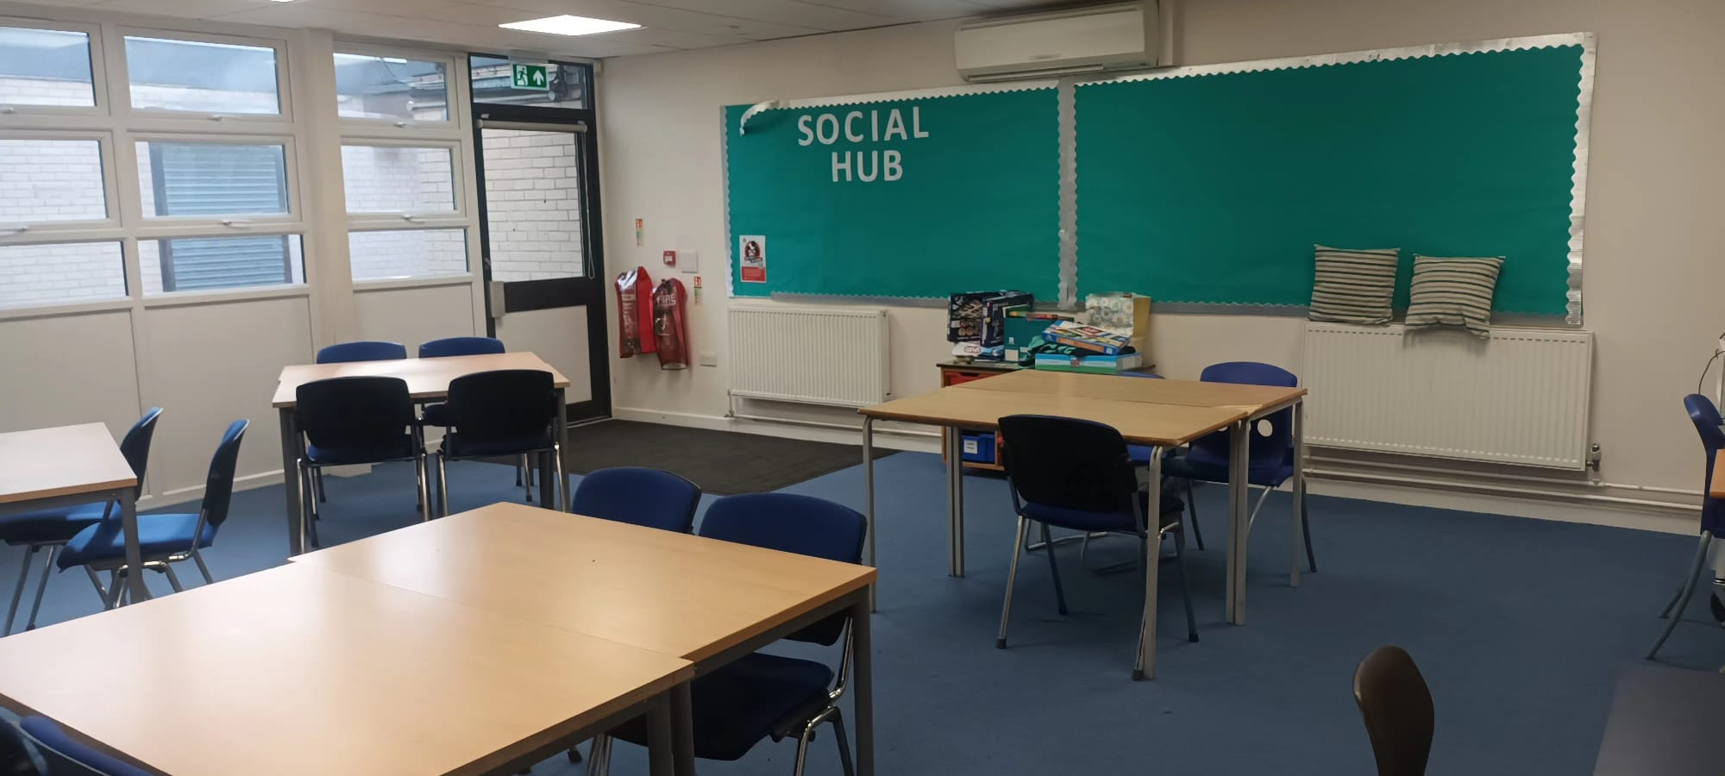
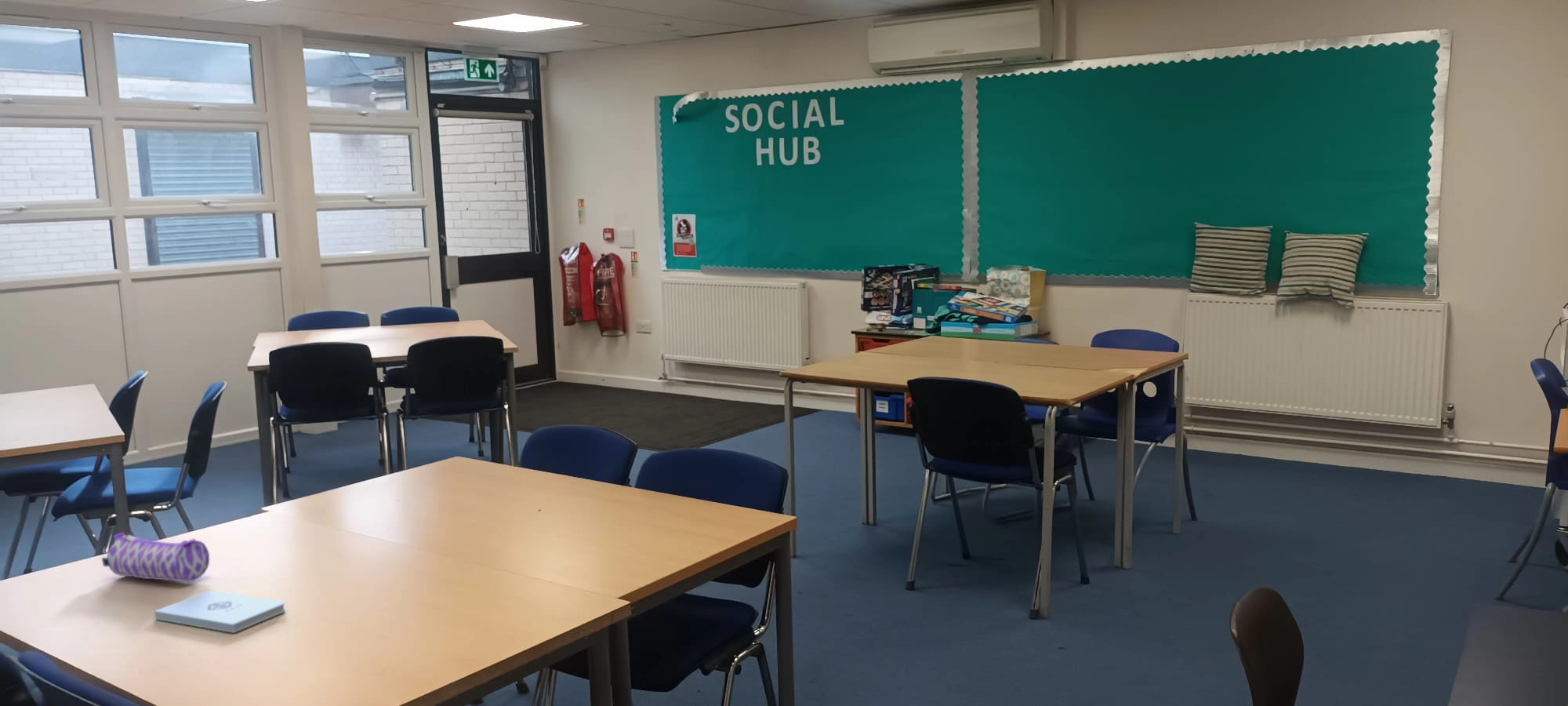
+ notepad [154,590,286,634]
+ pencil case [101,531,210,583]
